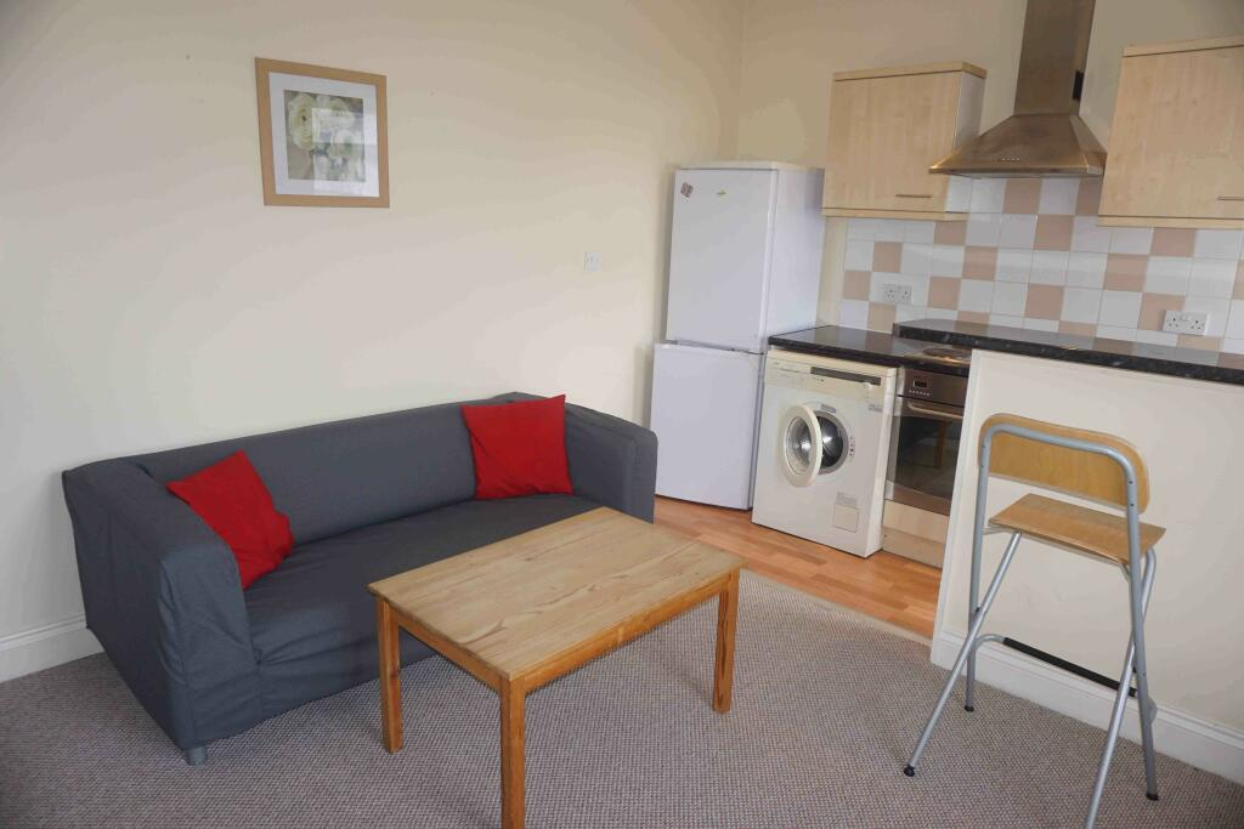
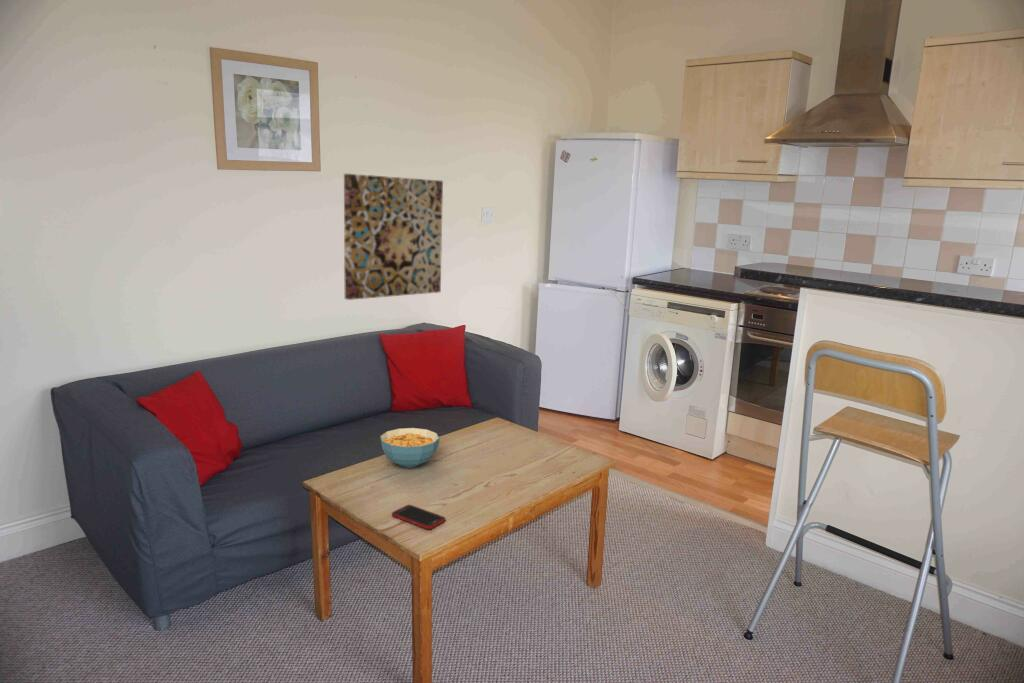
+ cell phone [391,504,446,530]
+ cereal bowl [379,427,440,469]
+ wall art [343,173,444,301]
